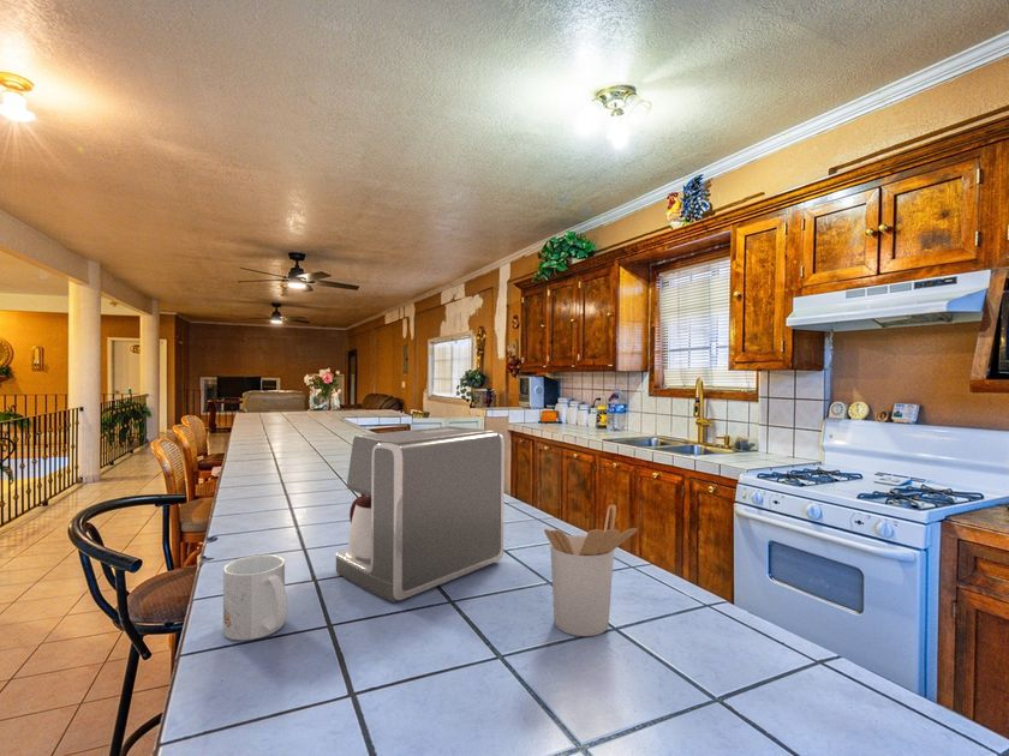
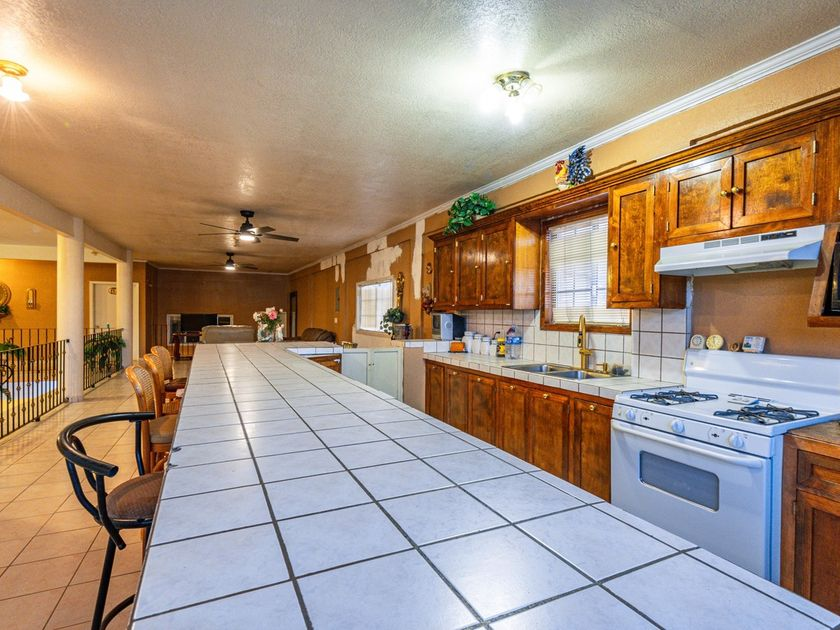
- mug [222,553,288,641]
- utensil holder [543,504,638,637]
- coffee maker [335,425,506,604]
